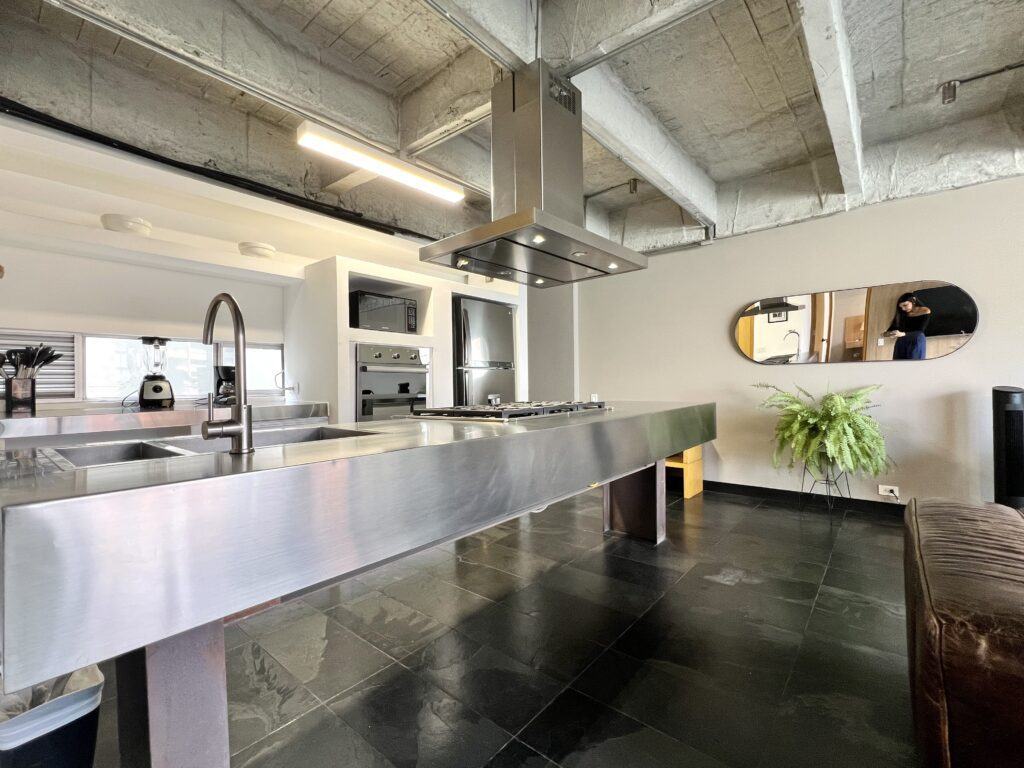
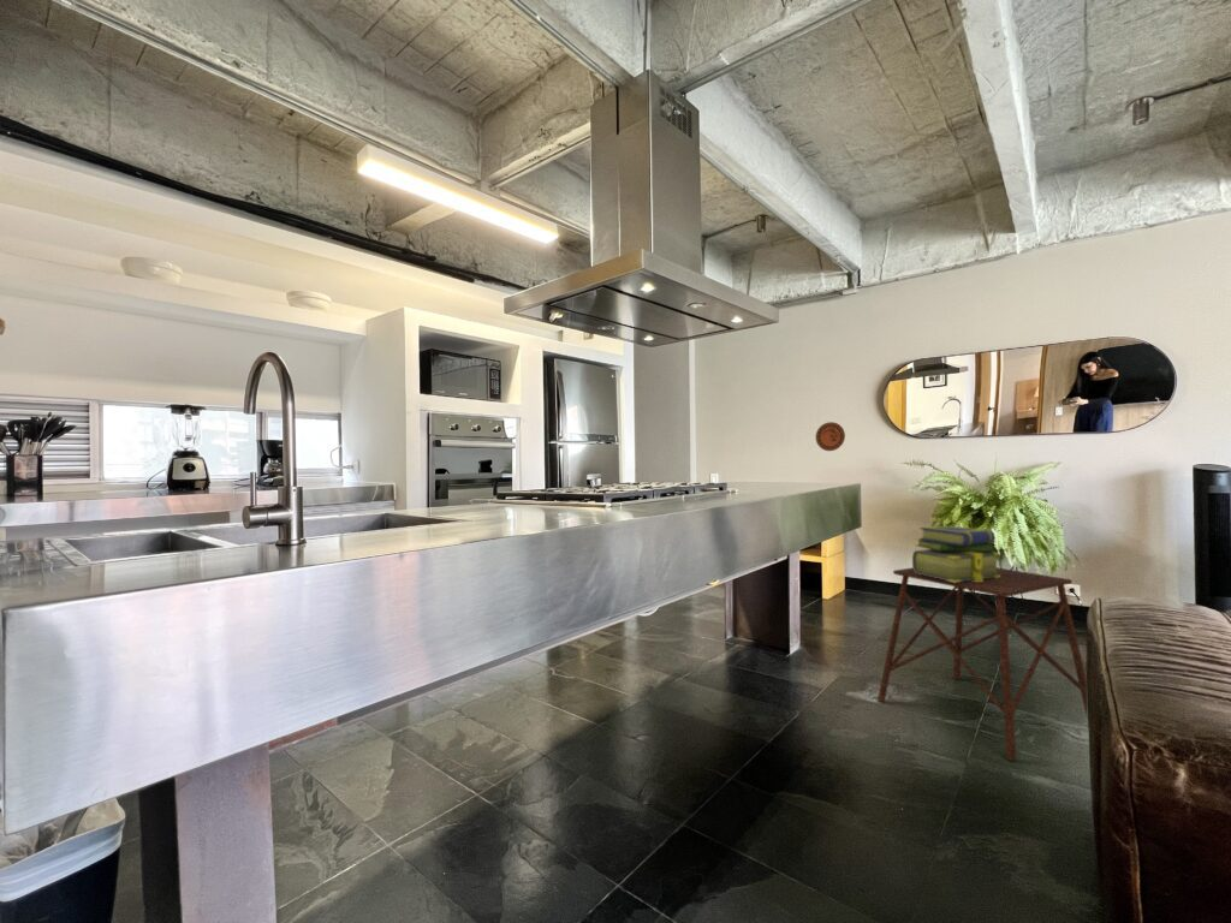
+ side table [876,566,1088,762]
+ stack of books [911,525,1001,583]
+ decorative plate [815,421,846,452]
